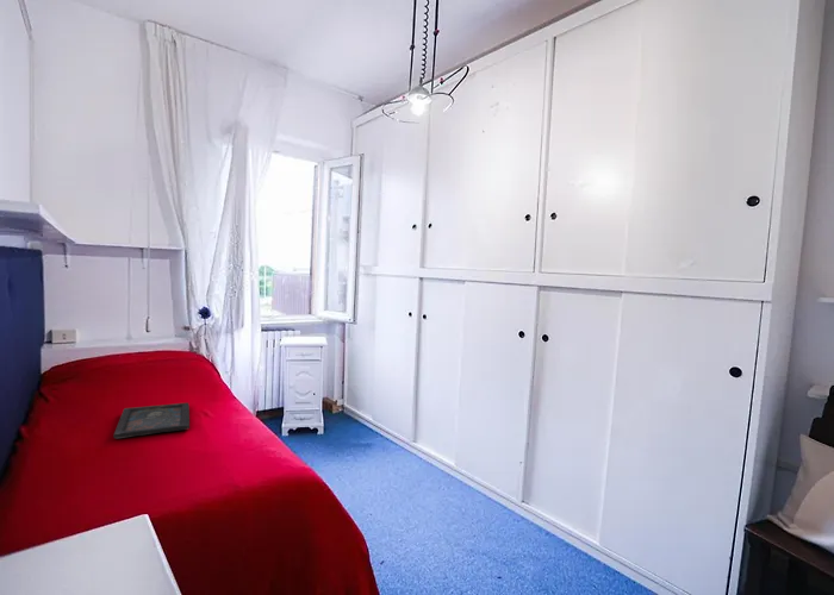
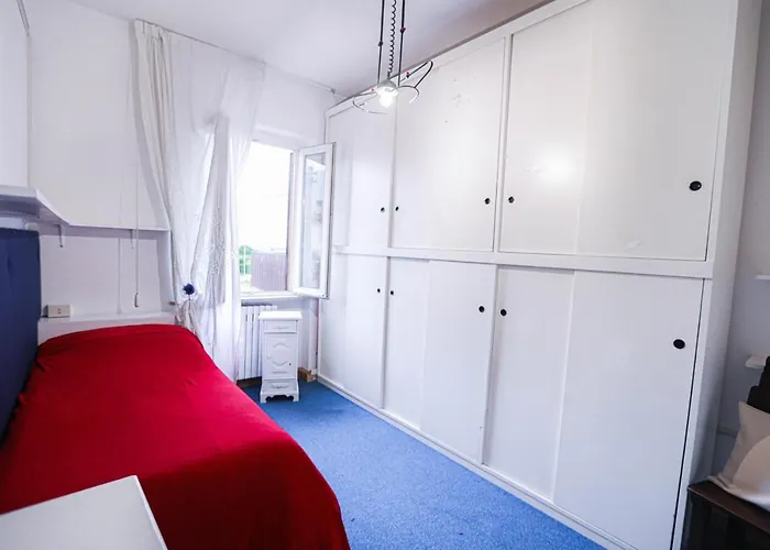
- tray [112,401,191,439]
